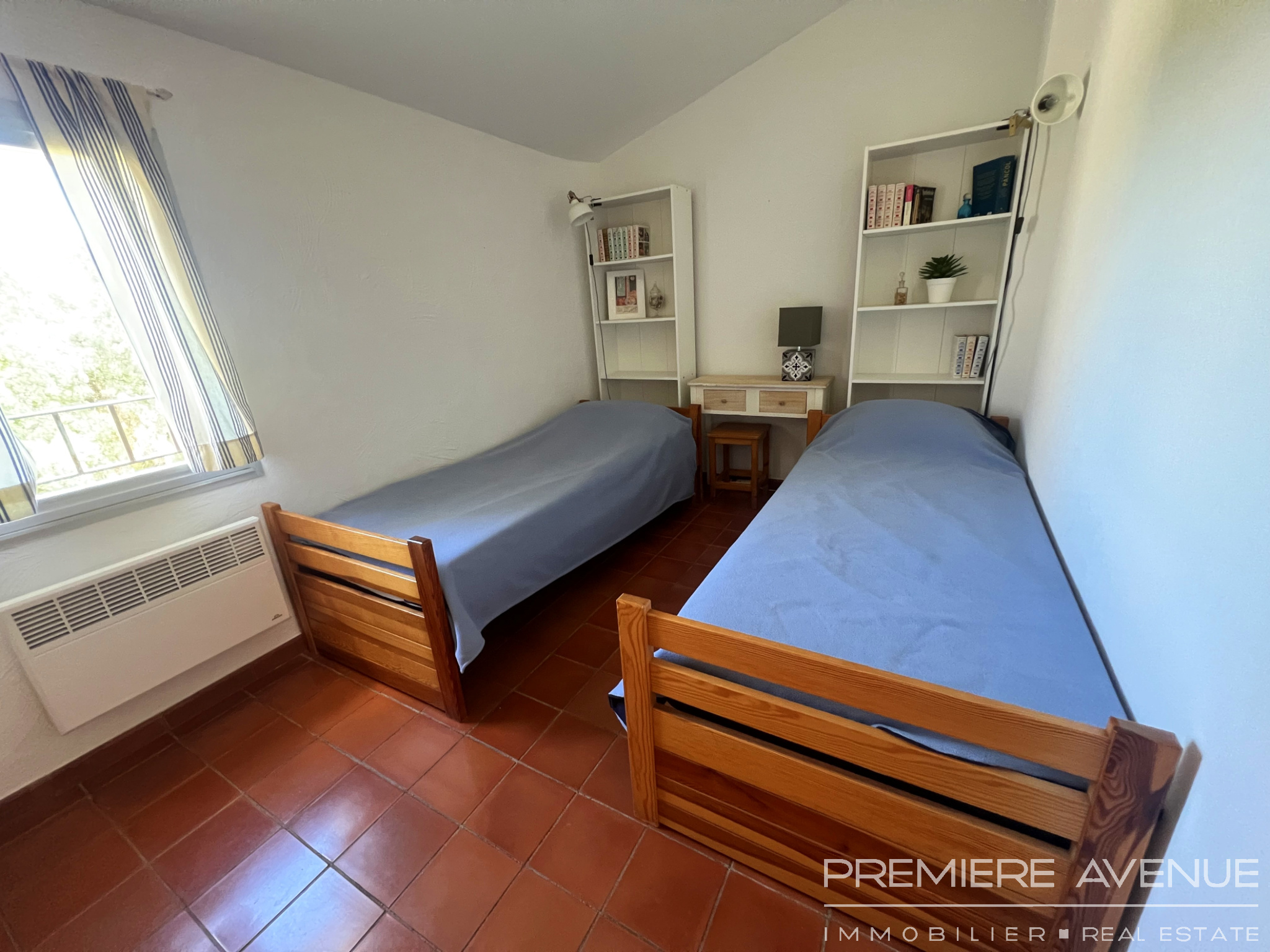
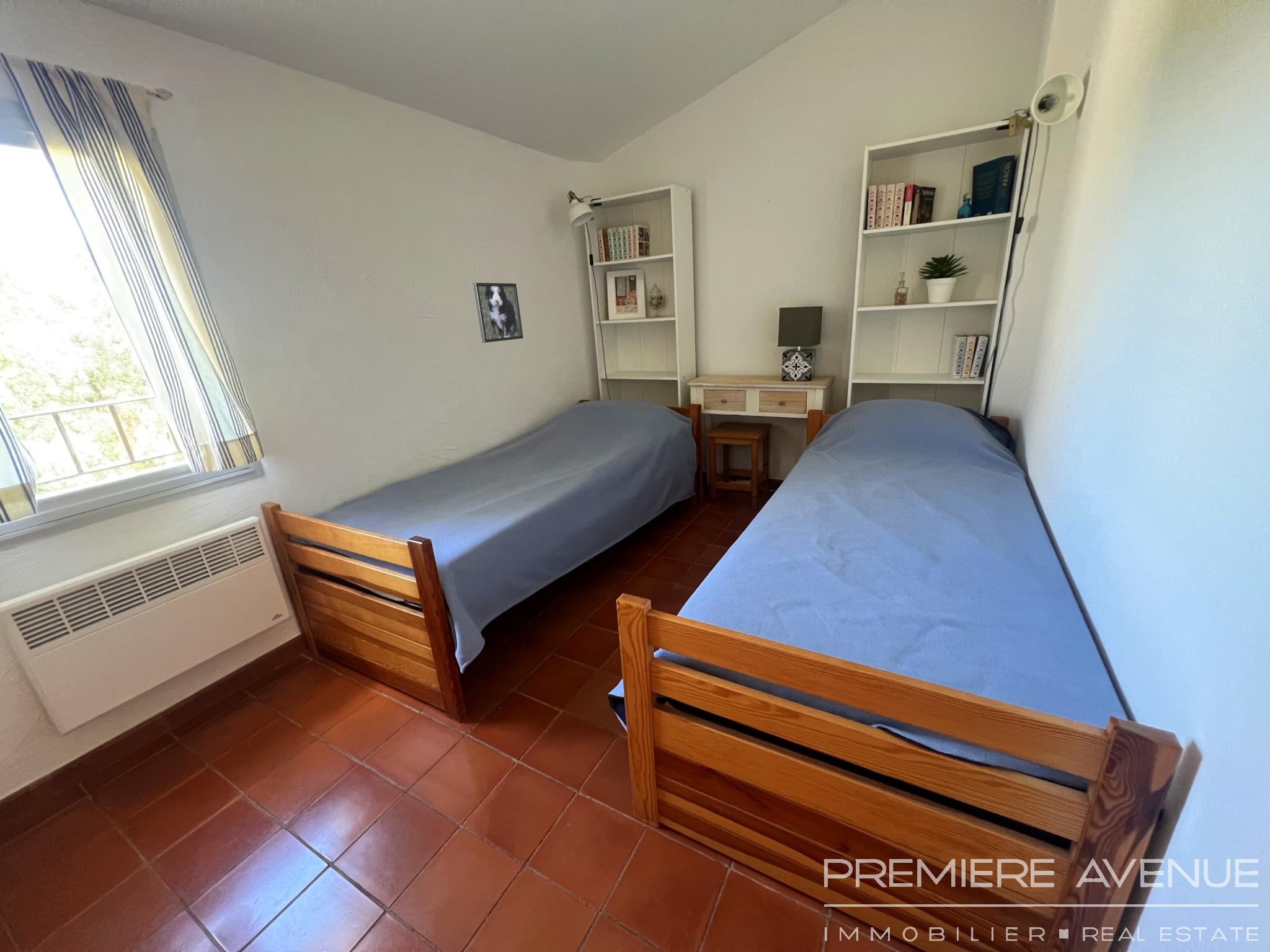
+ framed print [473,282,524,343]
